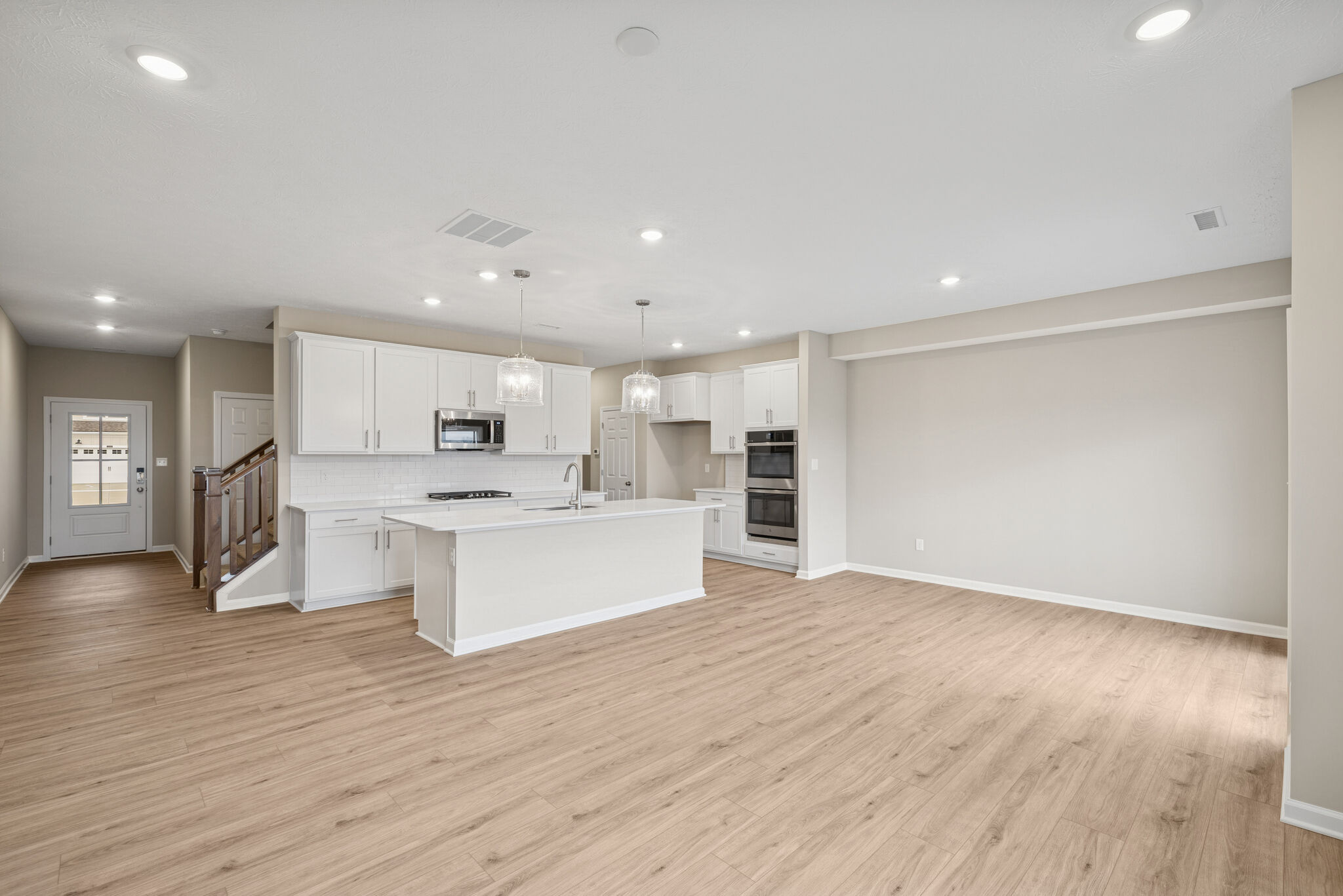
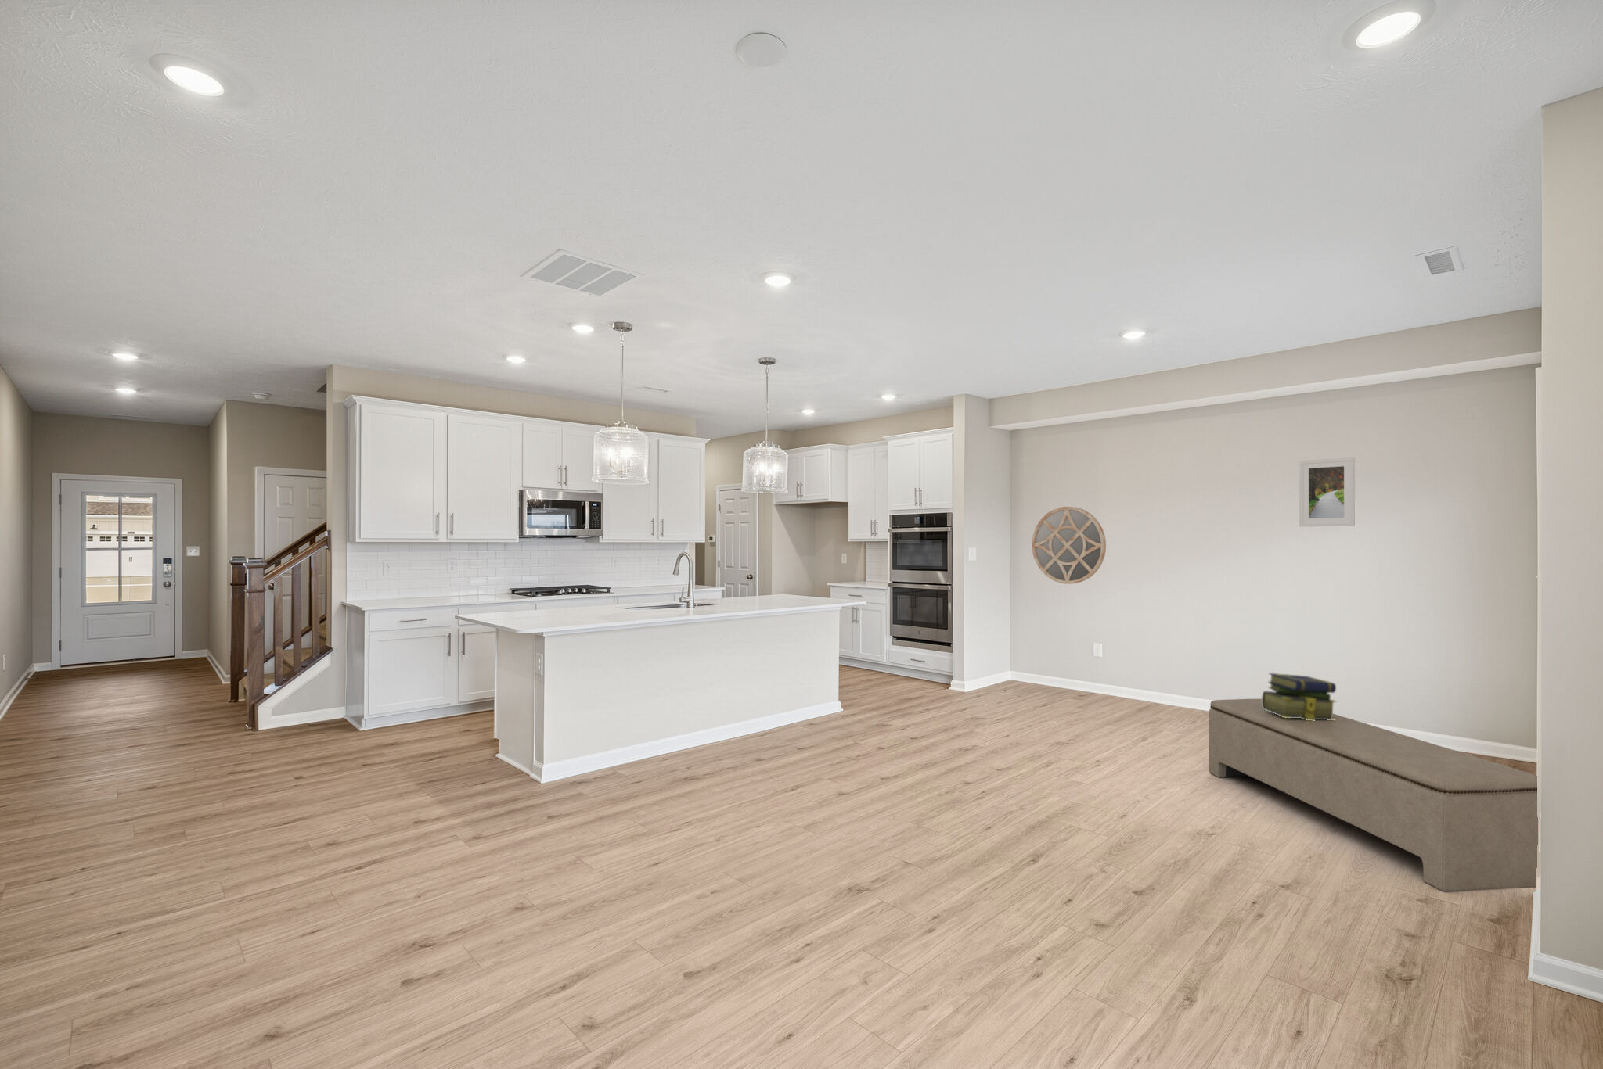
+ stack of books [1260,673,1337,721]
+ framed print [1299,457,1356,527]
+ bench [1208,698,1539,892]
+ home mirror [1031,506,1106,585]
